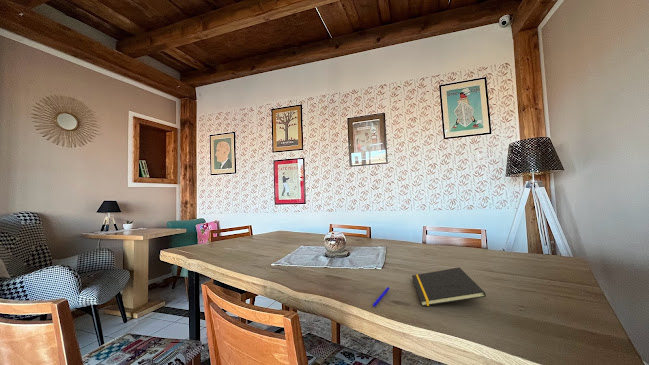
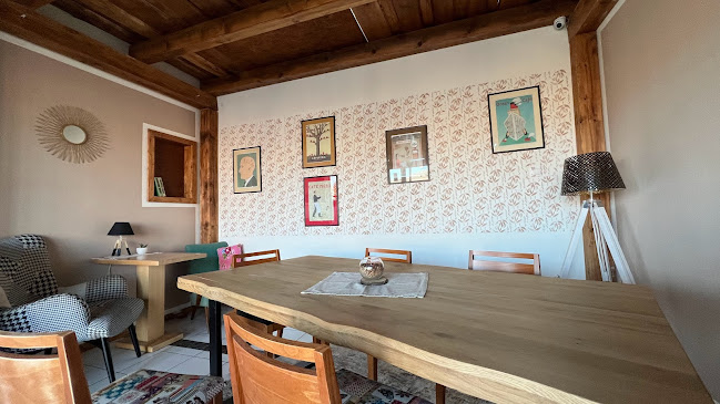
- pen [372,286,391,307]
- notepad [411,266,487,307]
